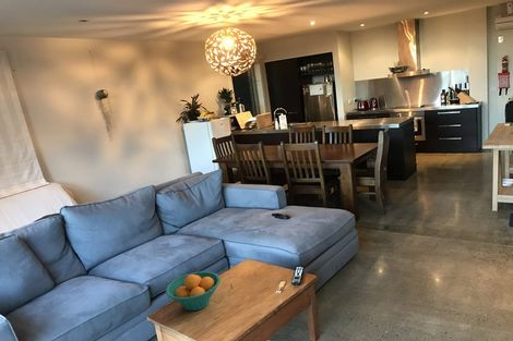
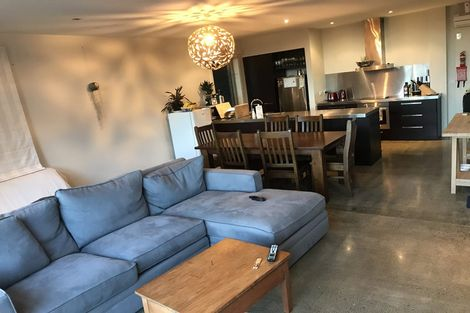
- fruit bowl [165,270,222,312]
